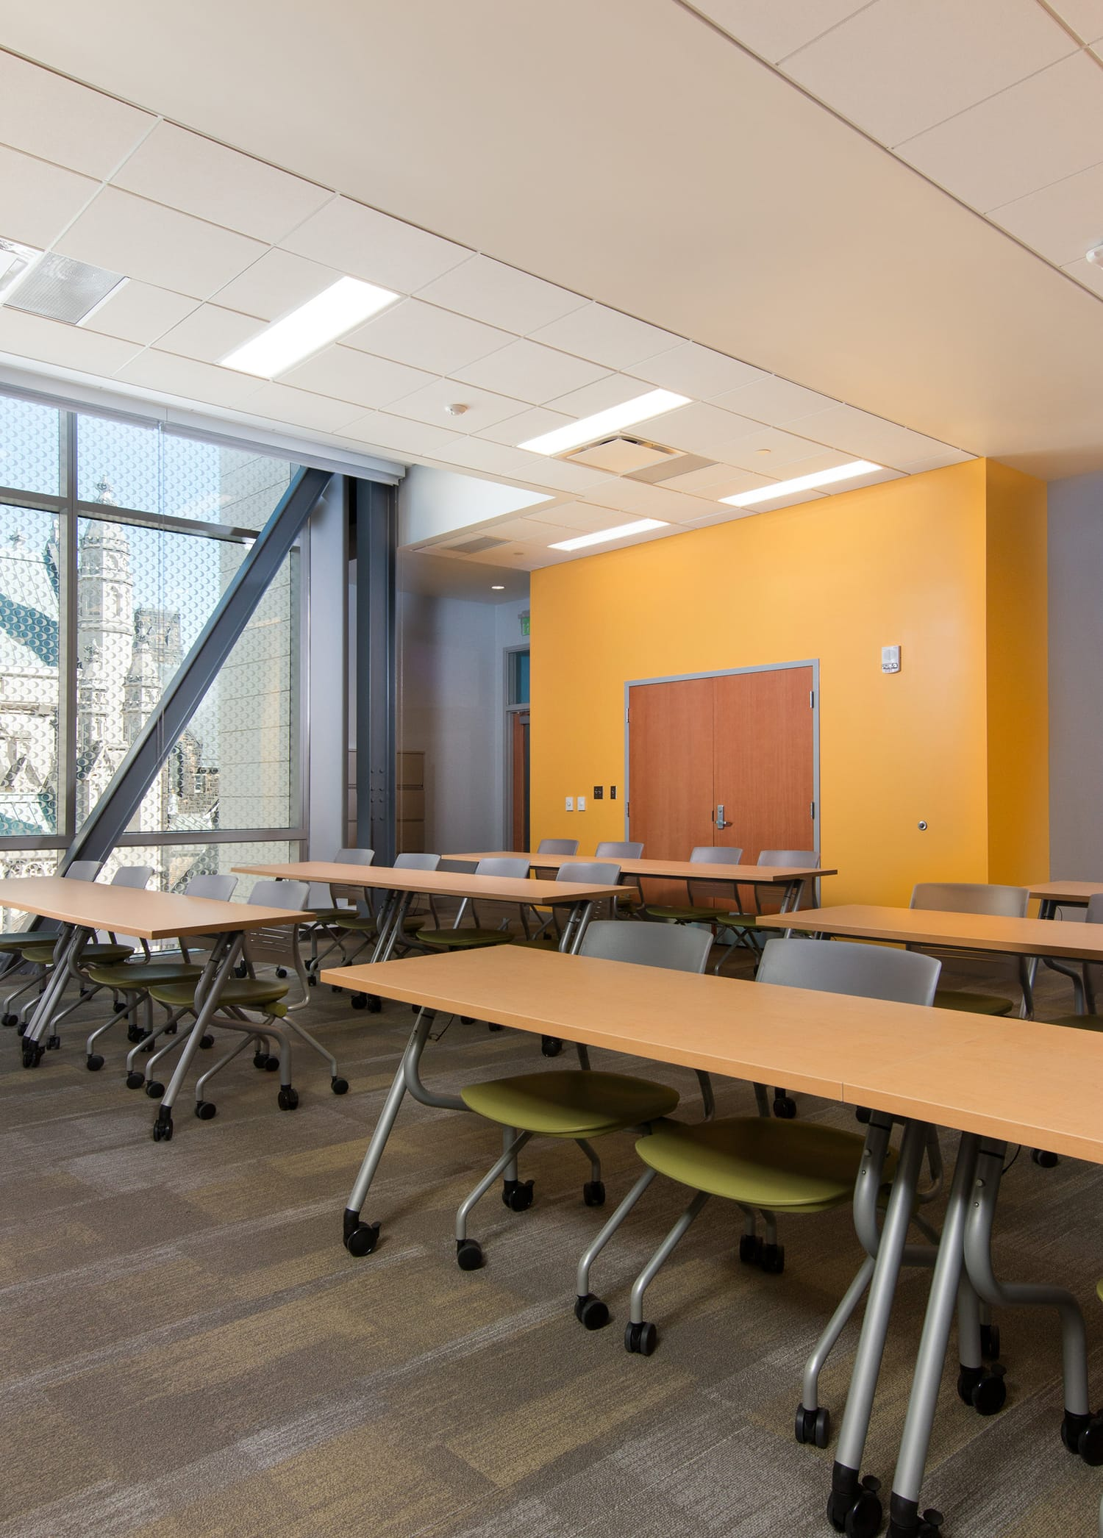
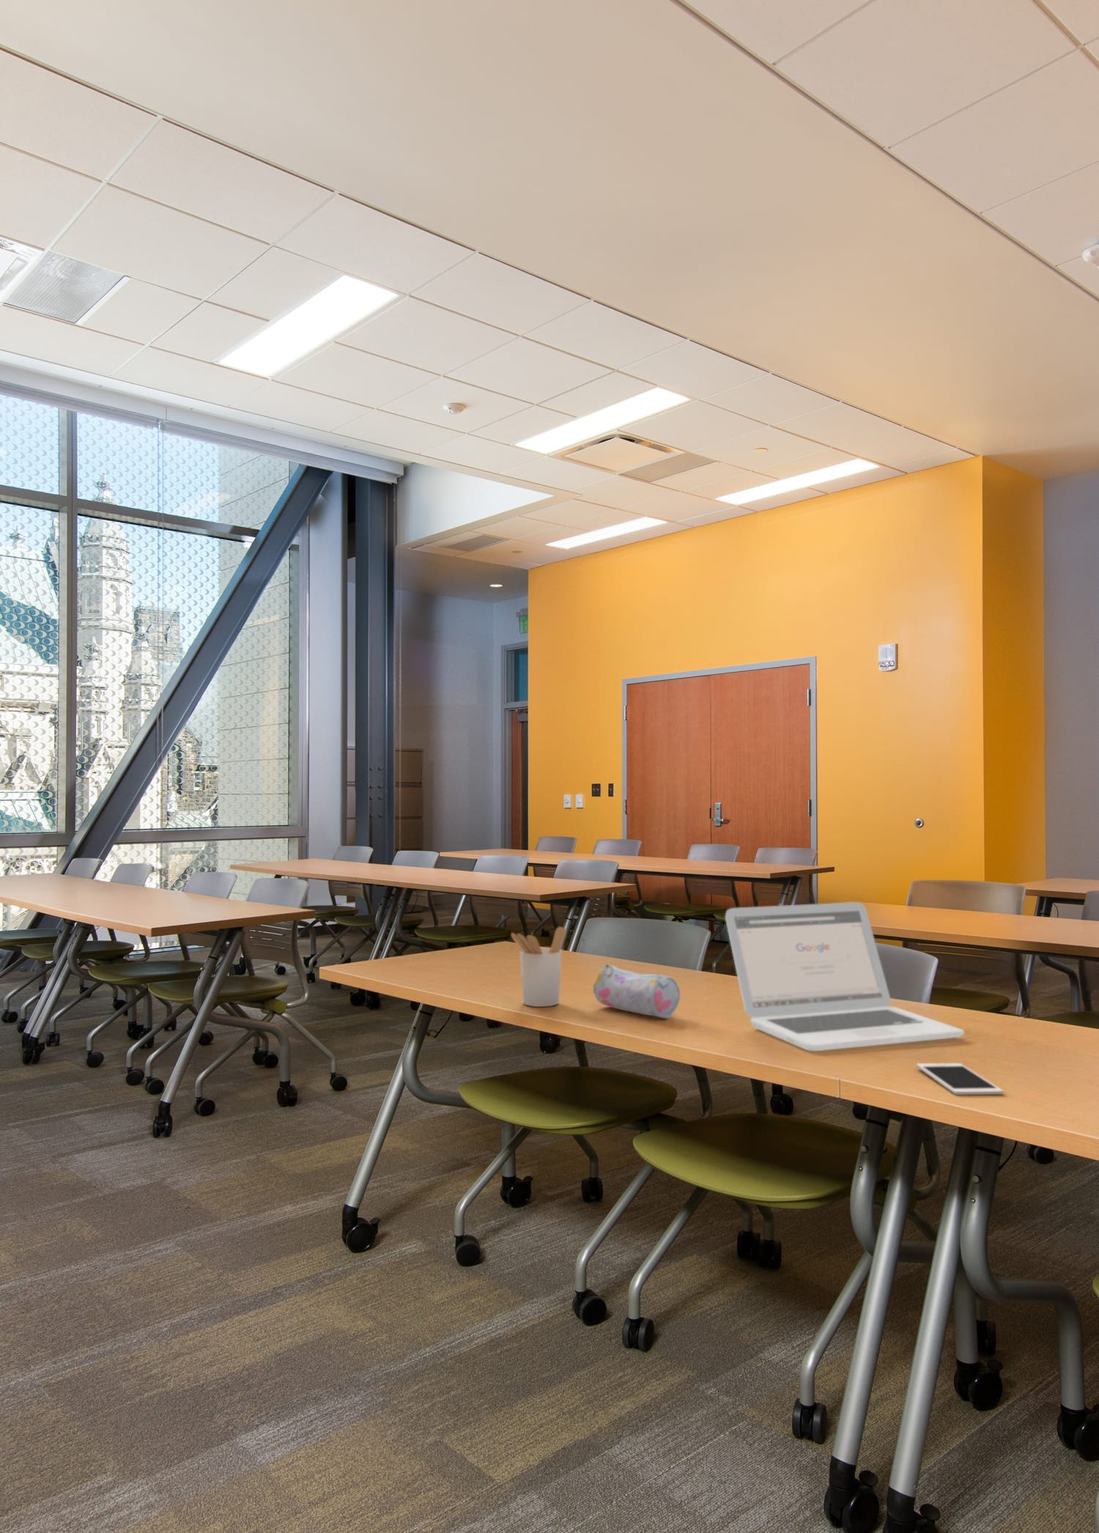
+ laptop [724,901,965,1051]
+ pencil case [592,963,680,1018]
+ cell phone [916,1062,1004,1095]
+ utensil holder [510,926,567,1007]
